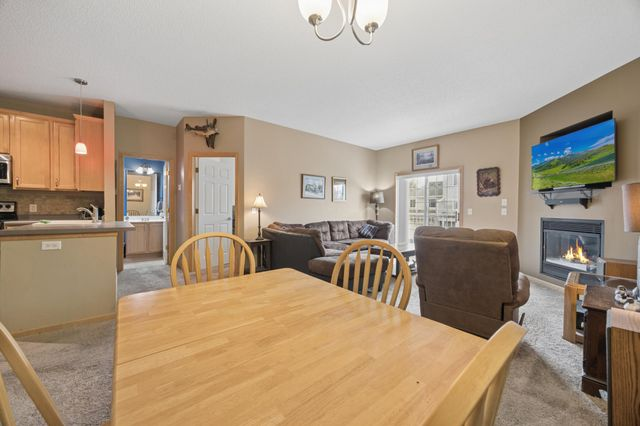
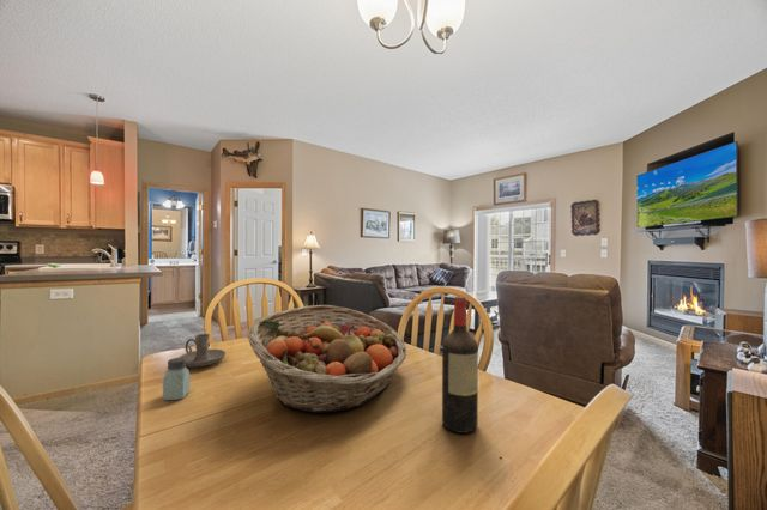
+ fruit basket [246,304,407,414]
+ candle holder [177,333,227,368]
+ wine bottle [441,296,479,435]
+ saltshaker [162,357,191,401]
